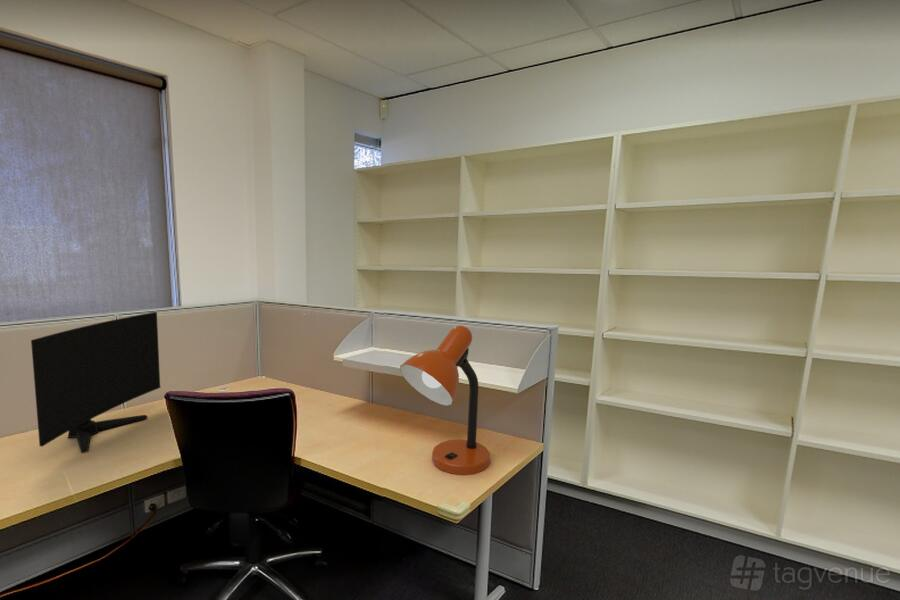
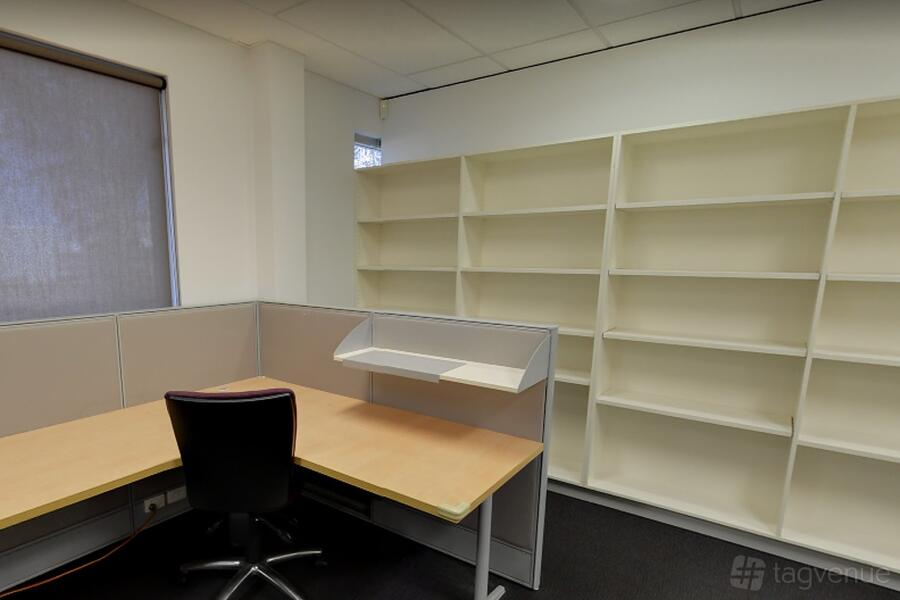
- computer monitor [30,311,161,454]
- desk lamp [399,325,491,476]
